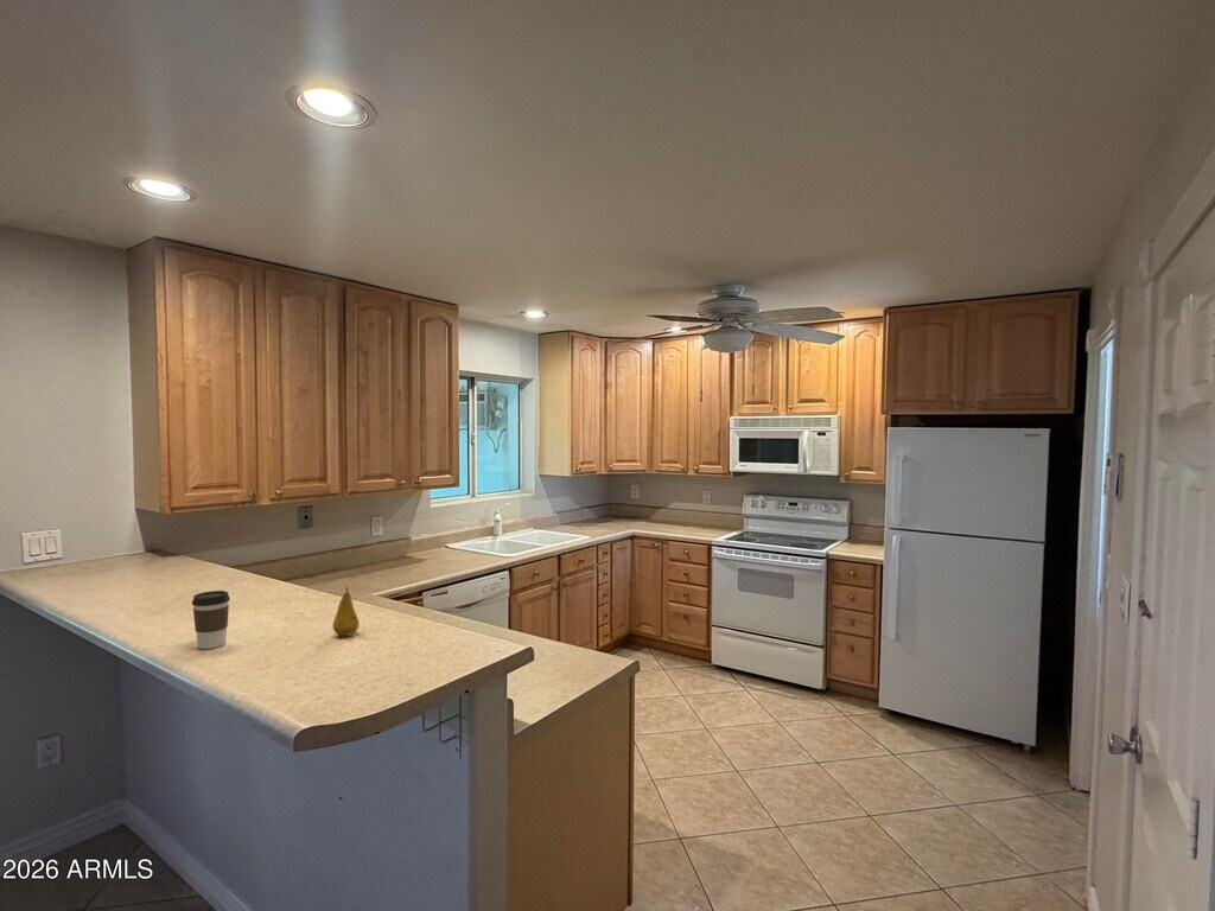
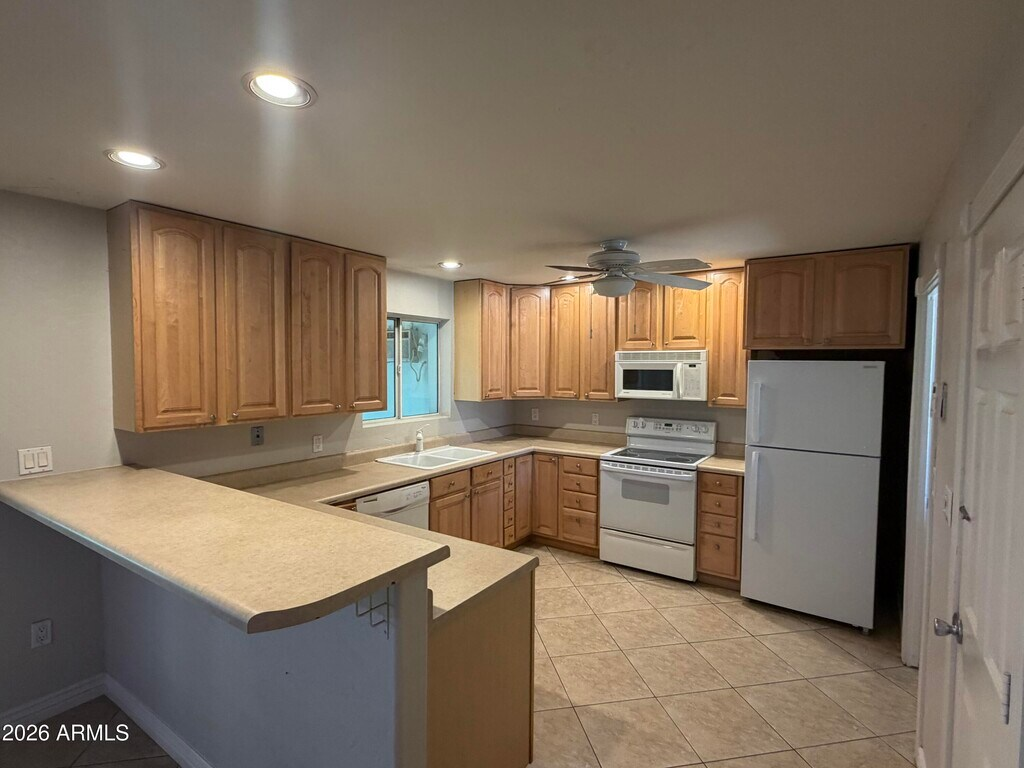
- coffee cup [191,590,231,650]
- fruit [332,586,360,637]
